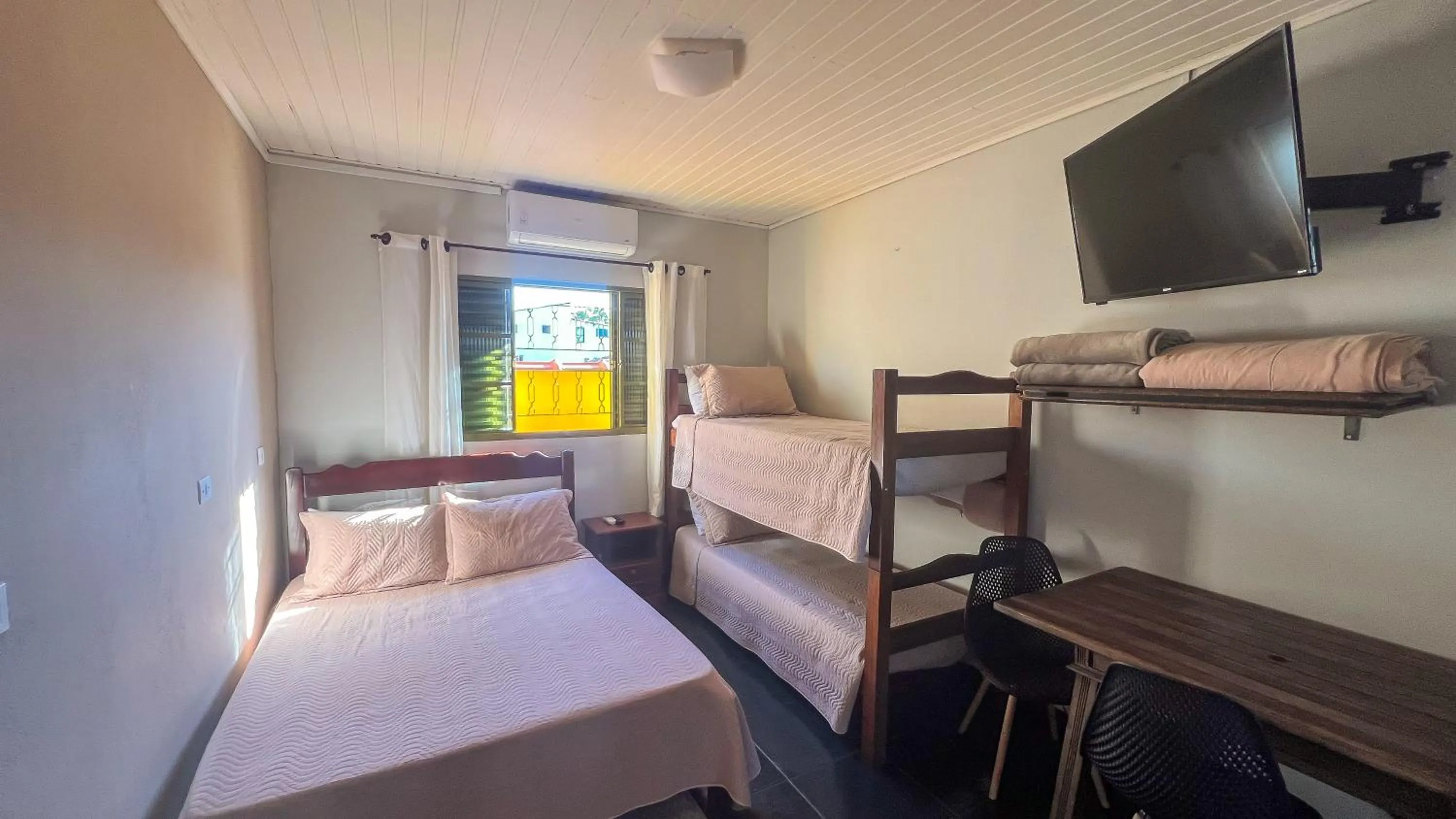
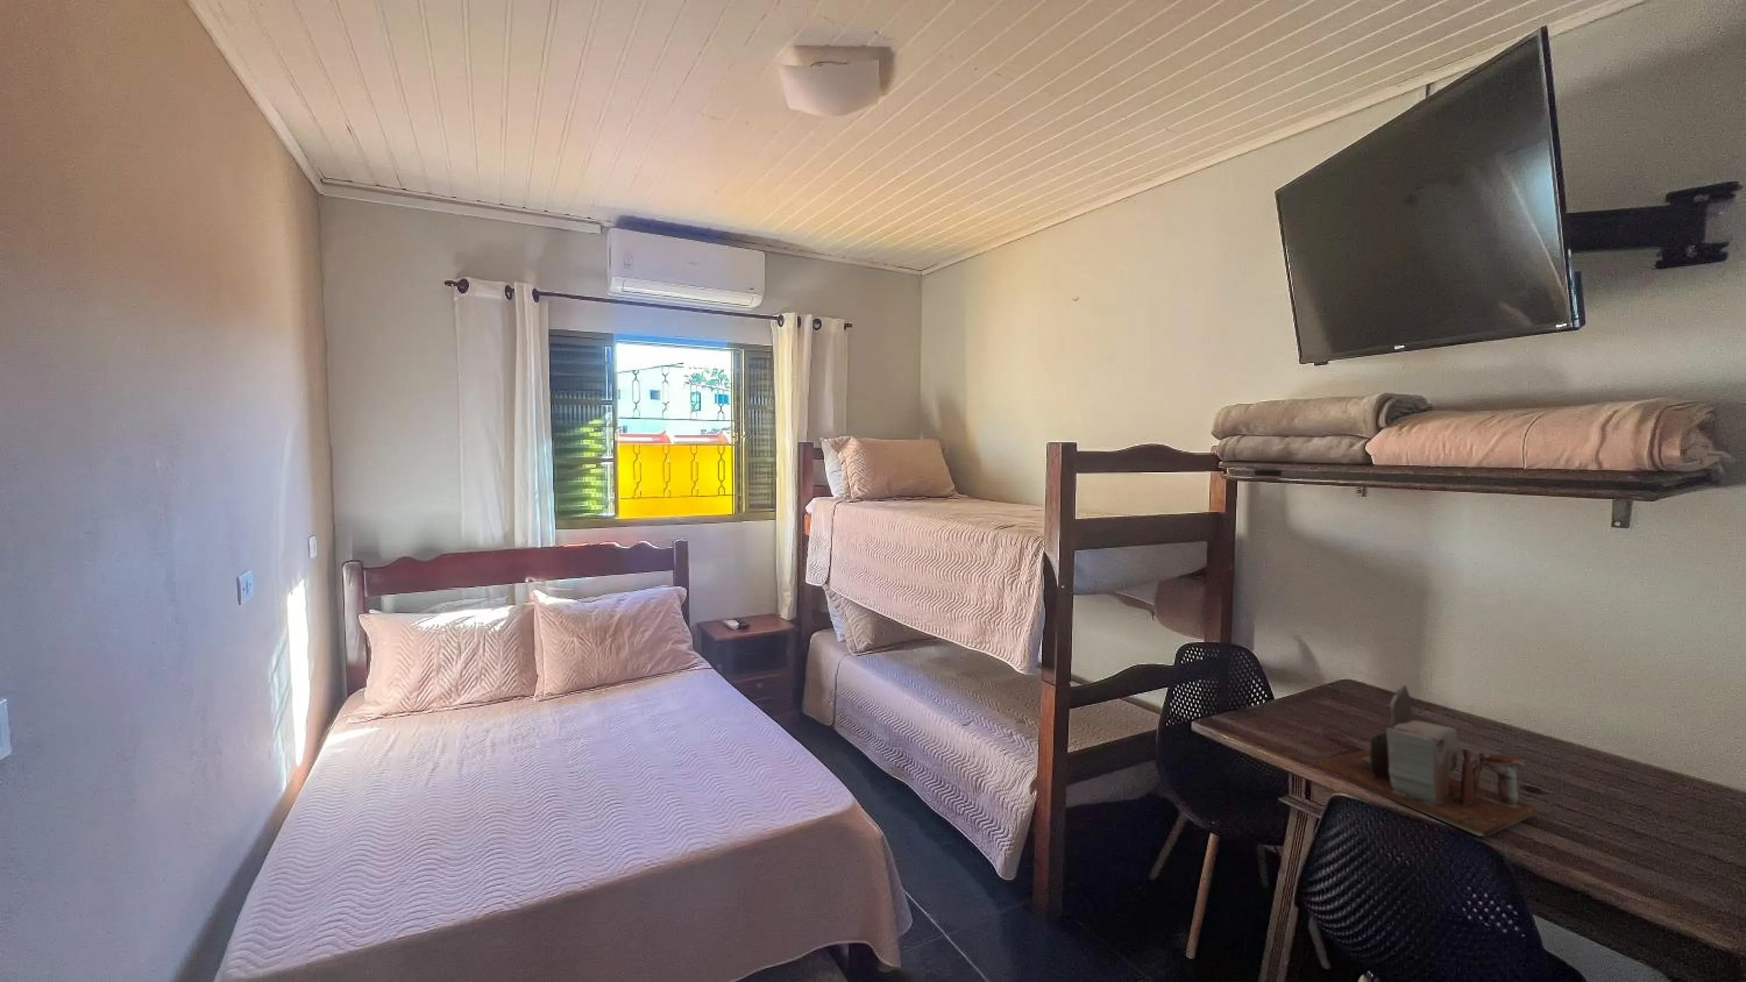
+ desk organizer [1317,685,1540,837]
